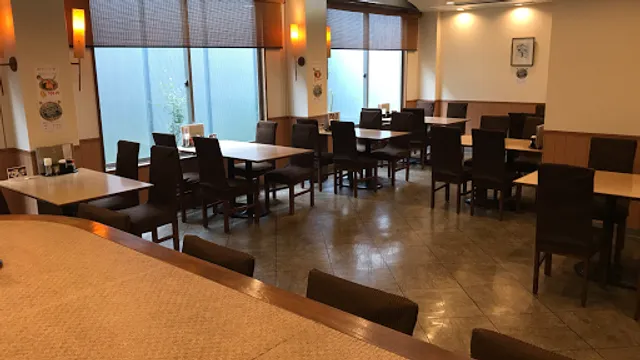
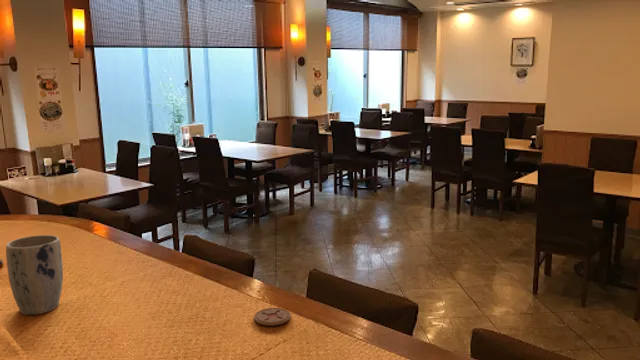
+ plant pot [5,234,64,316]
+ coaster [253,307,292,327]
